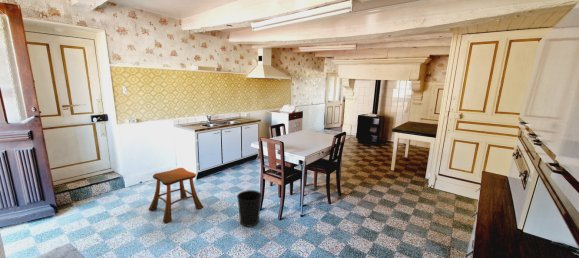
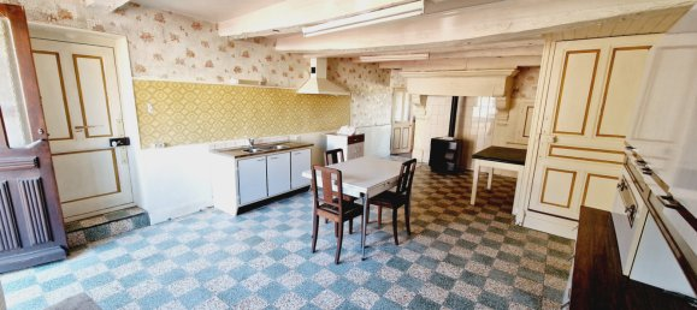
- stool [148,167,205,224]
- wastebasket [236,189,263,228]
